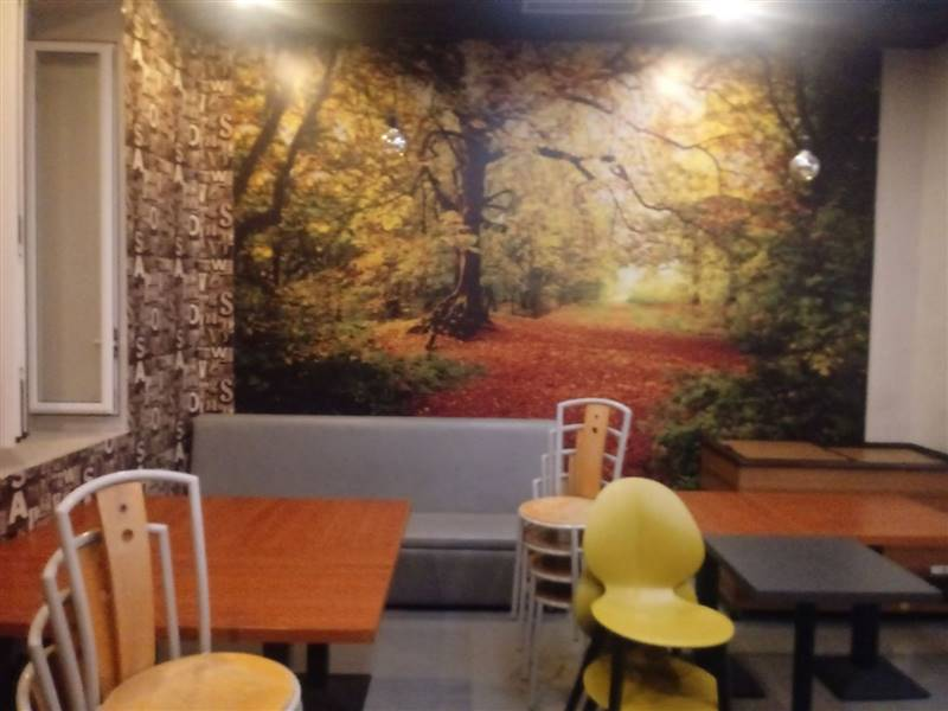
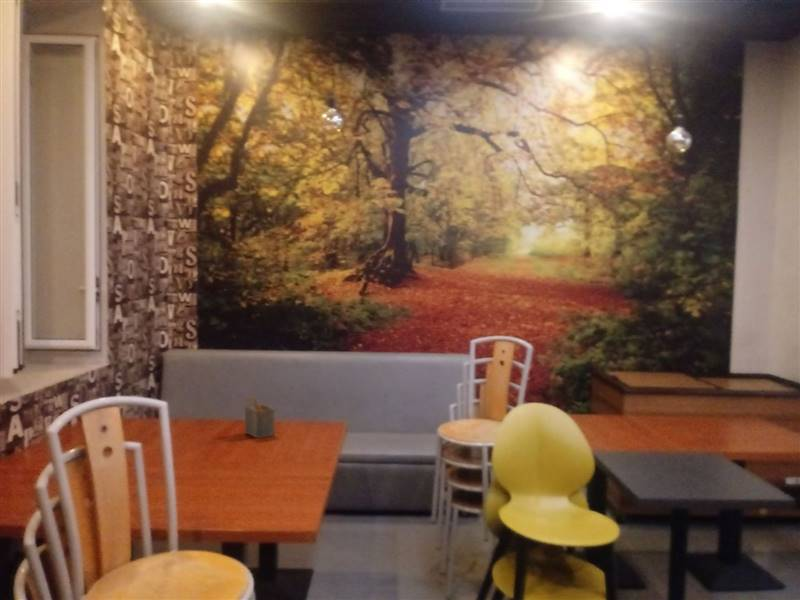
+ napkin holder [244,395,276,439]
